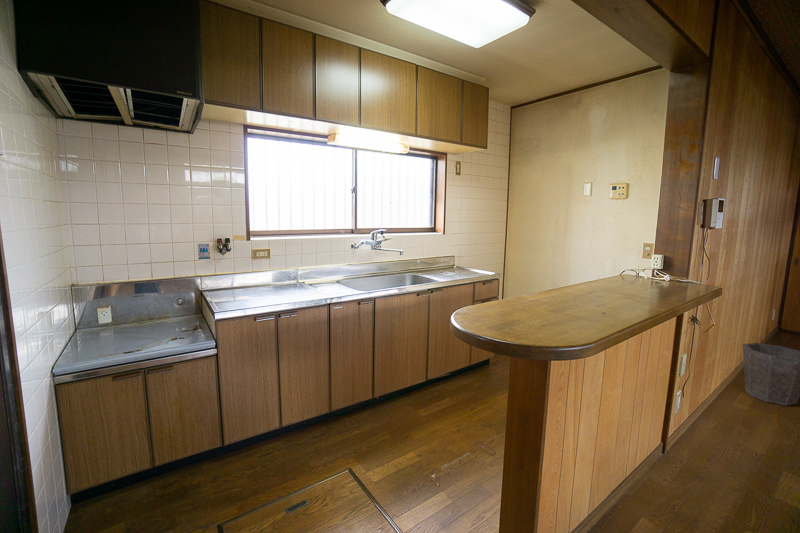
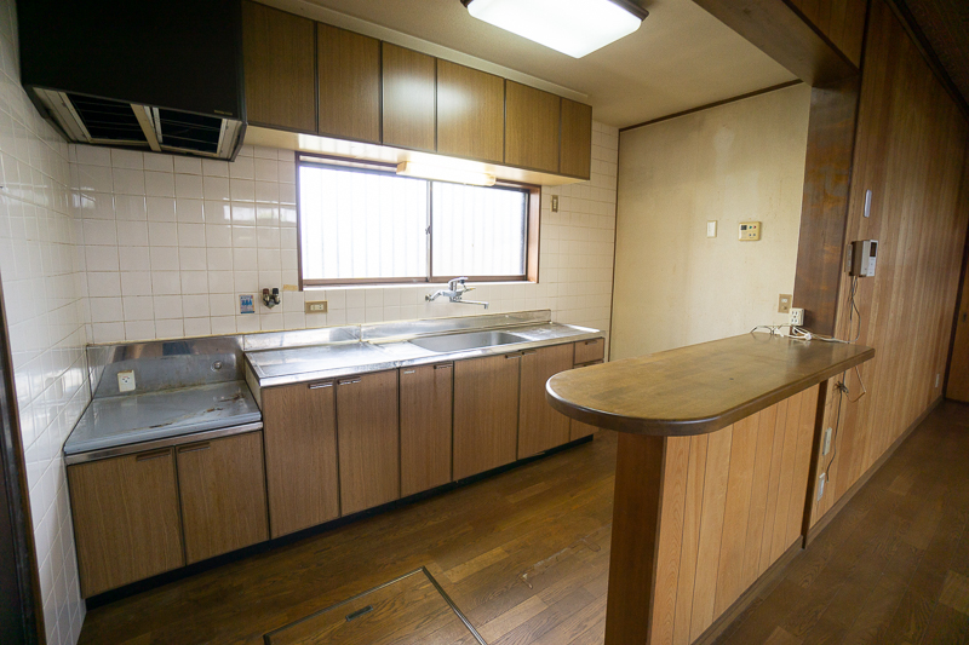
- waste bin [742,342,800,407]
